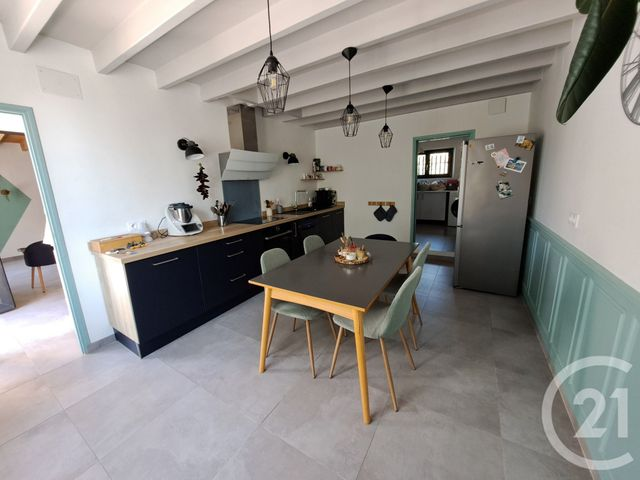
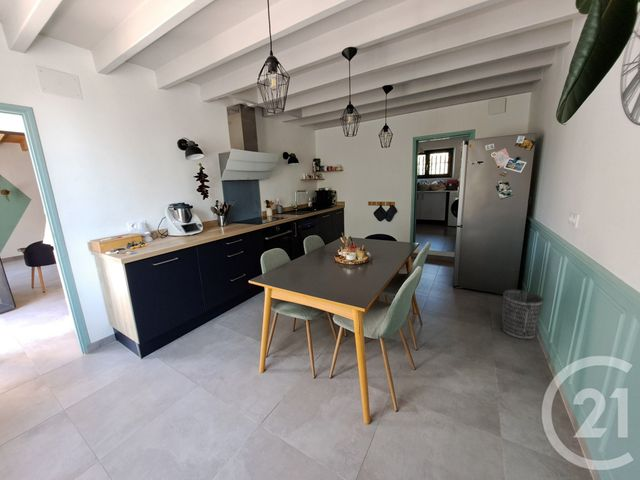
+ wastebasket [501,289,544,340]
